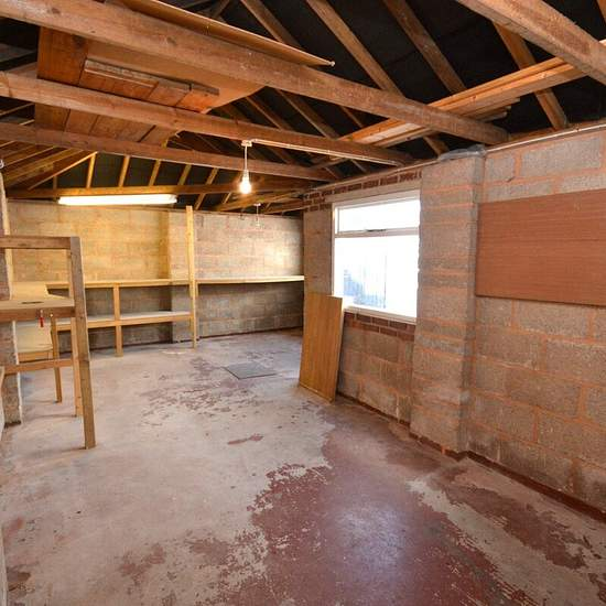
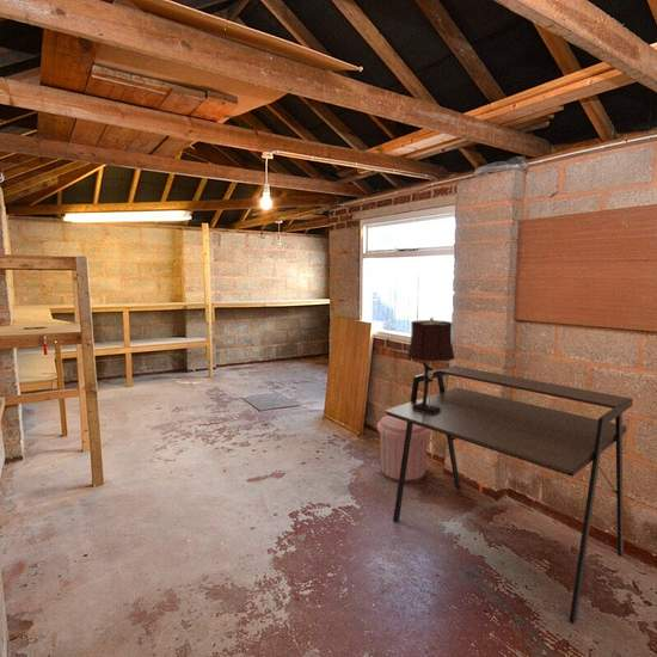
+ trash can [376,415,432,485]
+ desk [383,364,634,625]
+ table lamp [406,317,456,415]
